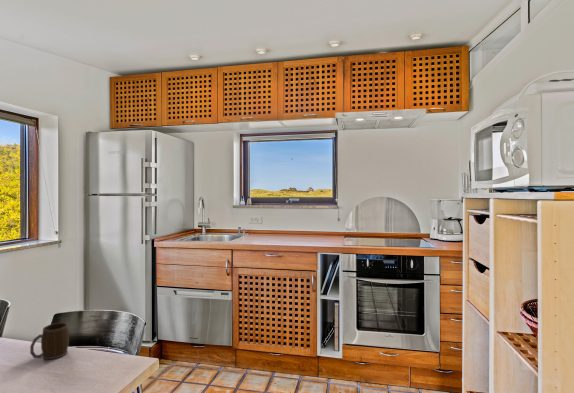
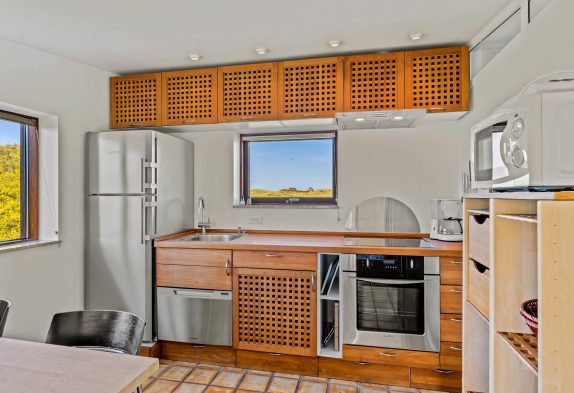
- mug [29,322,70,360]
